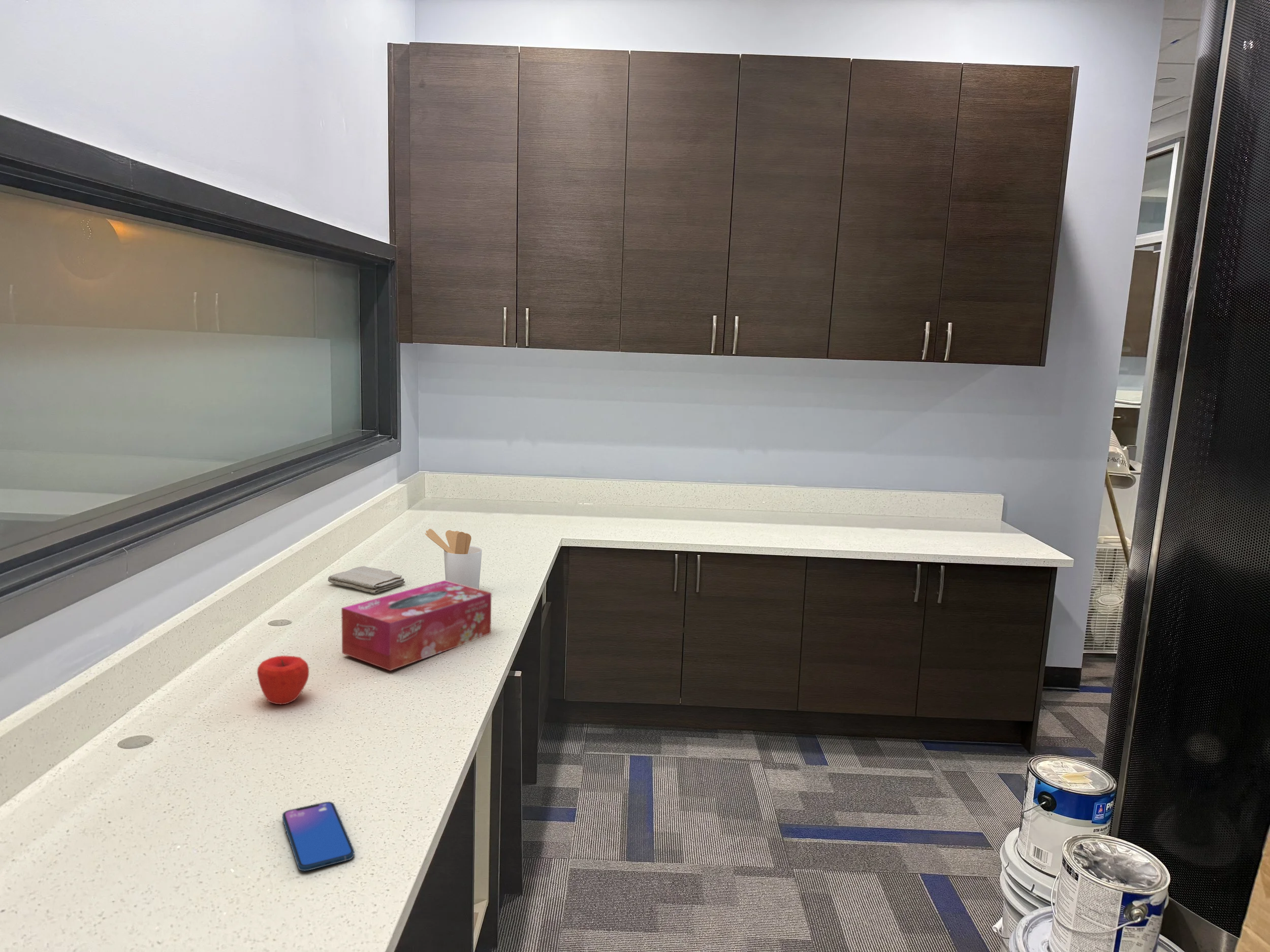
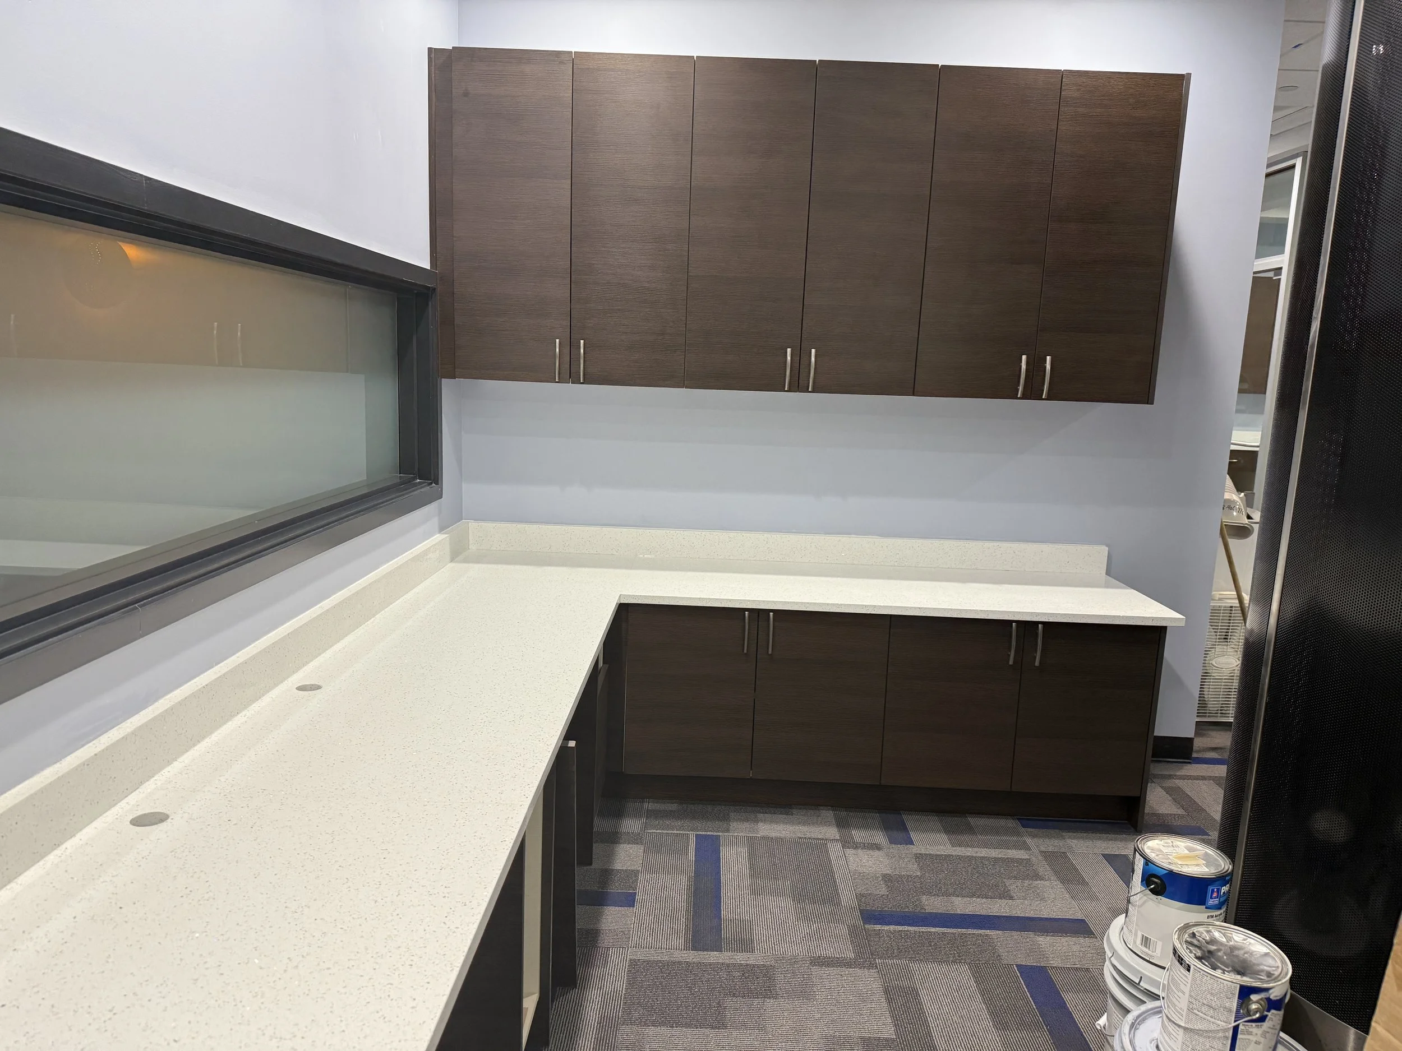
- utensil holder [425,528,483,589]
- tissue box [341,580,492,671]
- washcloth [327,566,405,594]
- apple [257,655,309,705]
- smartphone [282,801,355,872]
